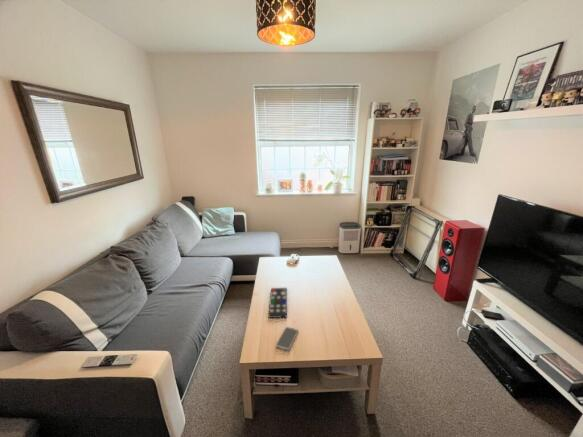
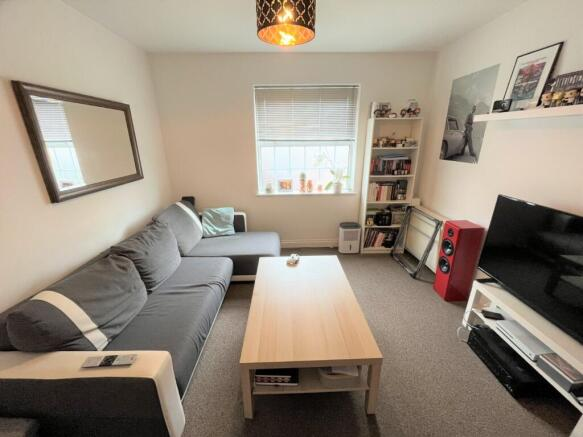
- remote control [267,287,288,319]
- smartphone [275,326,299,352]
